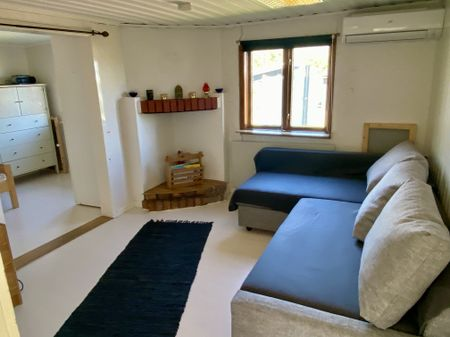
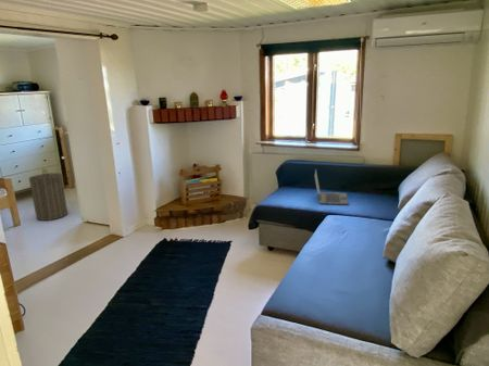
+ laptop [314,168,350,205]
+ laundry hamper [28,168,68,222]
